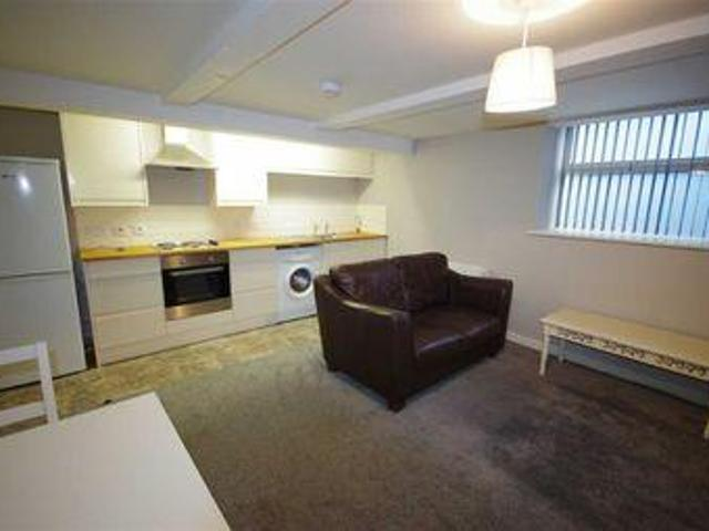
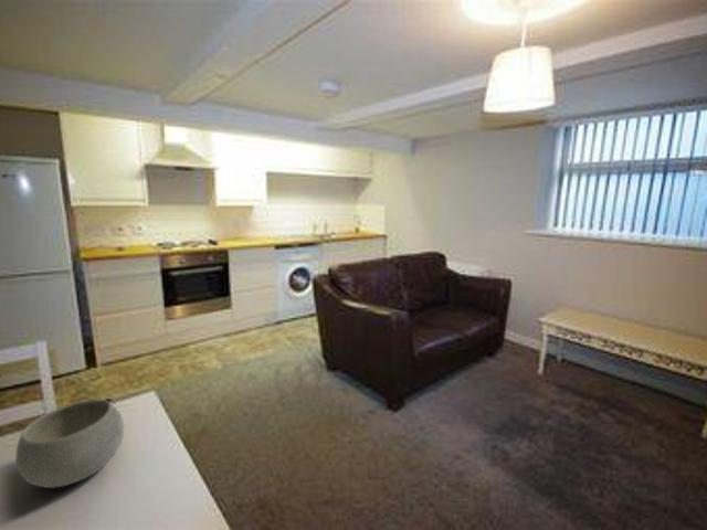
+ bowl [14,399,126,489]
